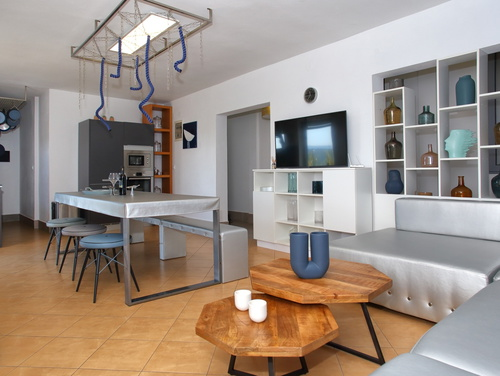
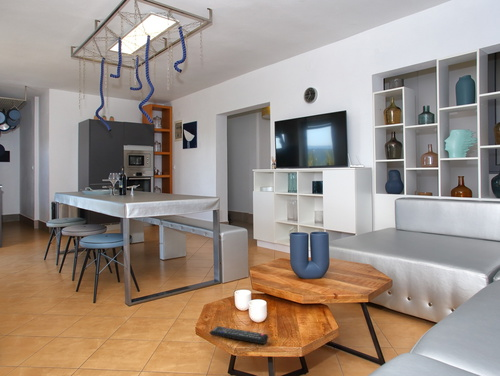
+ remote control [209,325,269,345]
